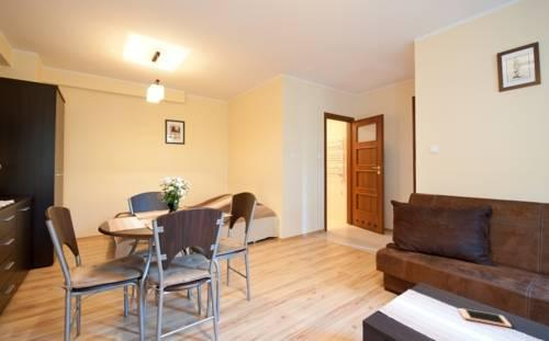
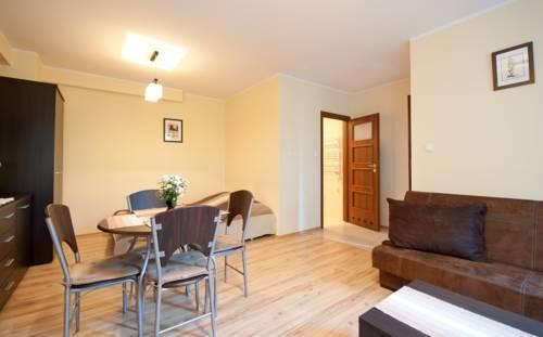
- cell phone [458,307,513,329]
